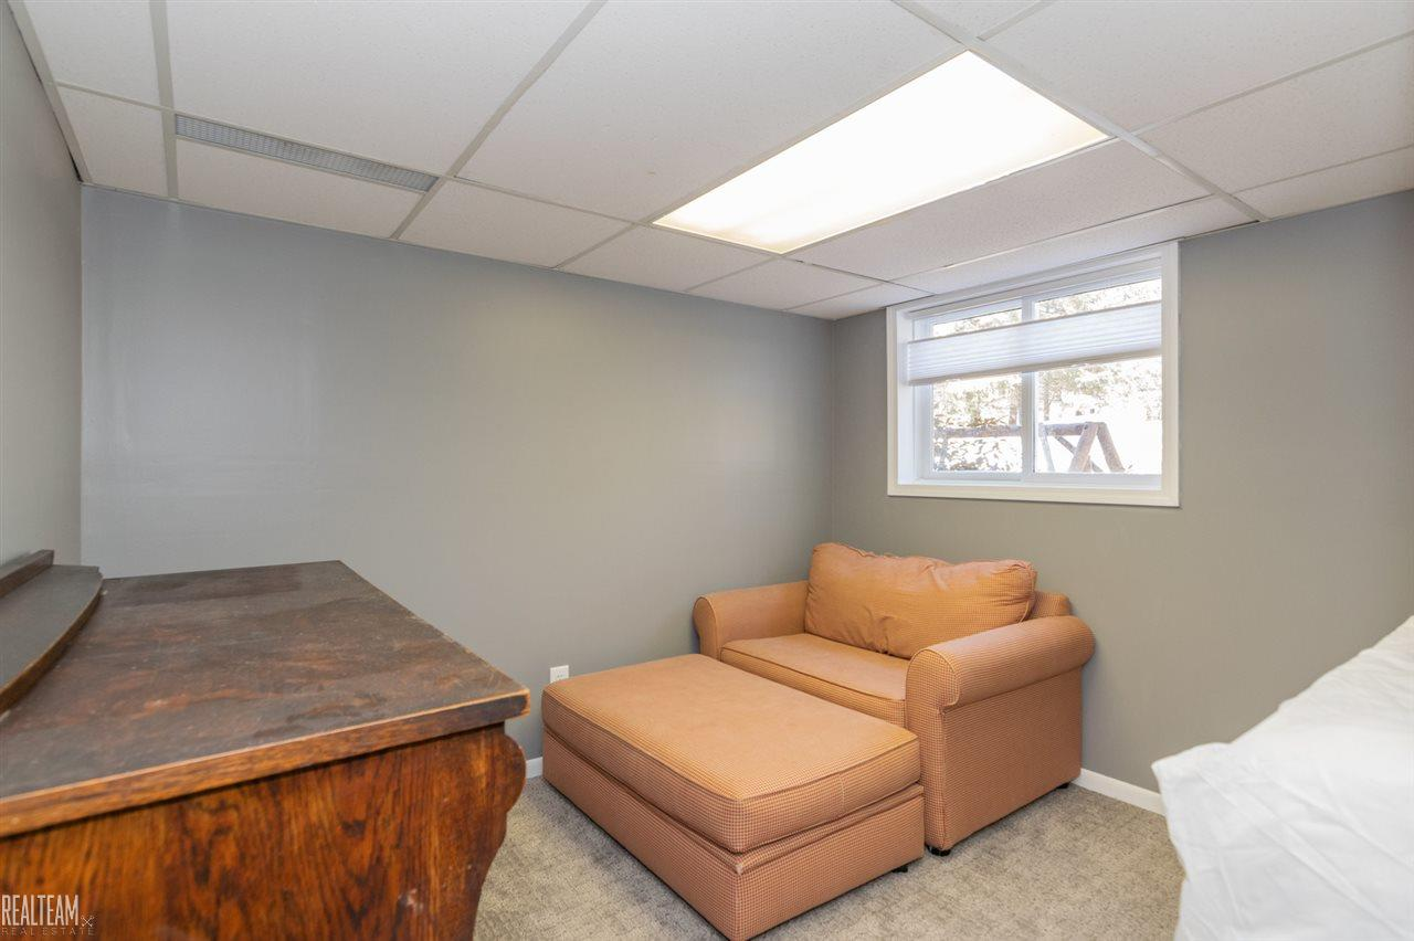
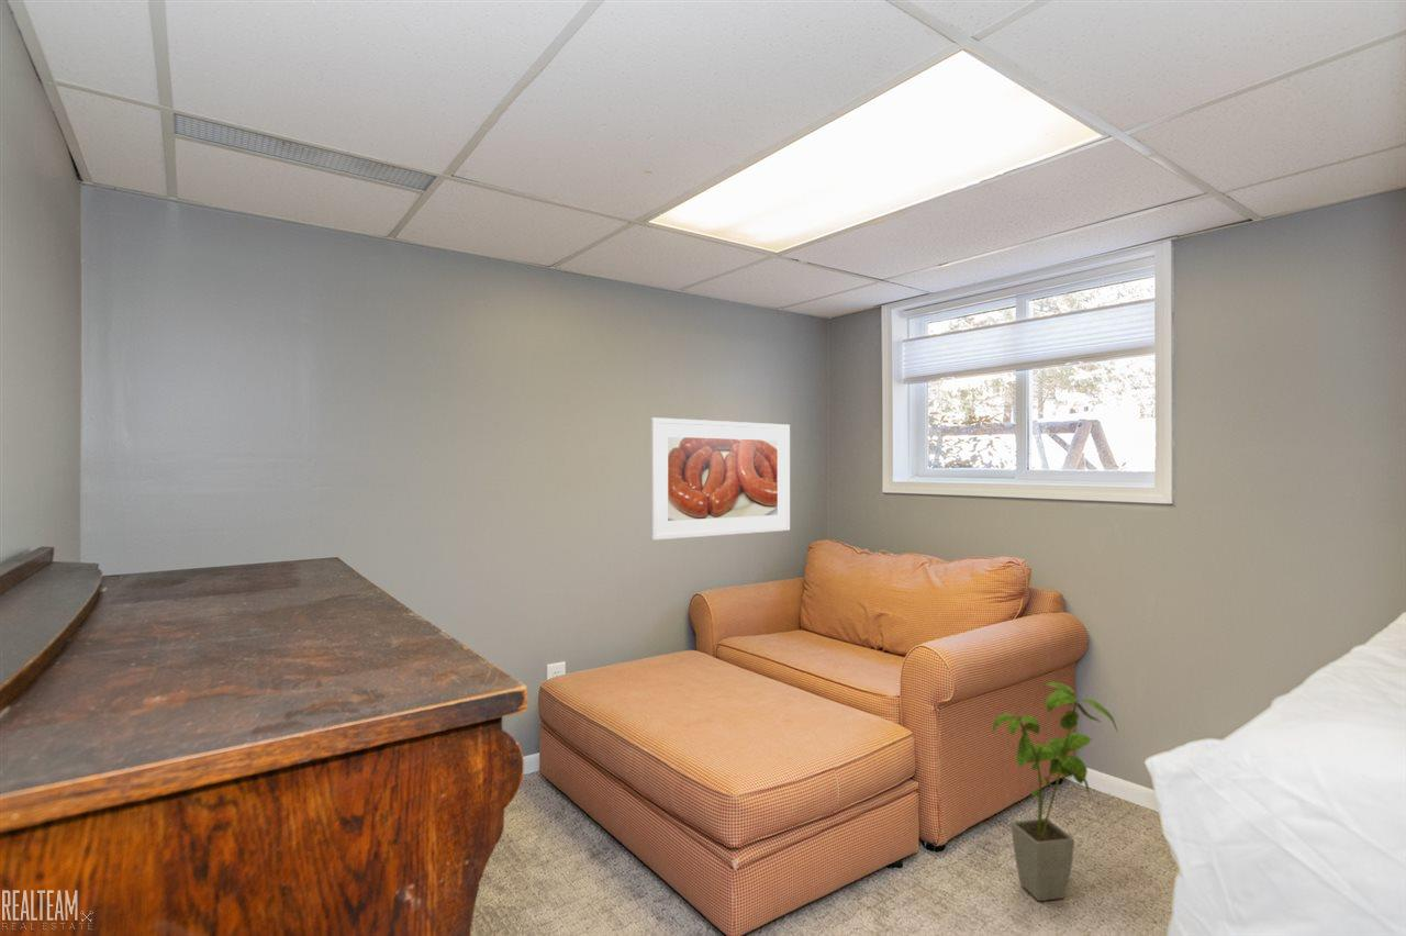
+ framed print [649,416,791,542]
+ house plant [991,681,1119,902]
